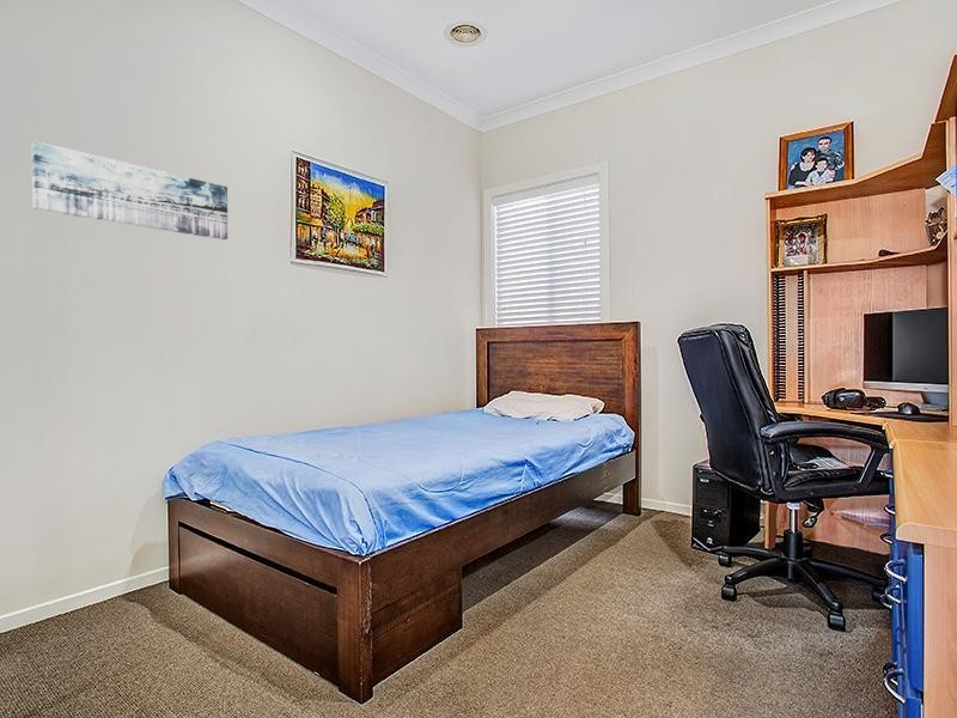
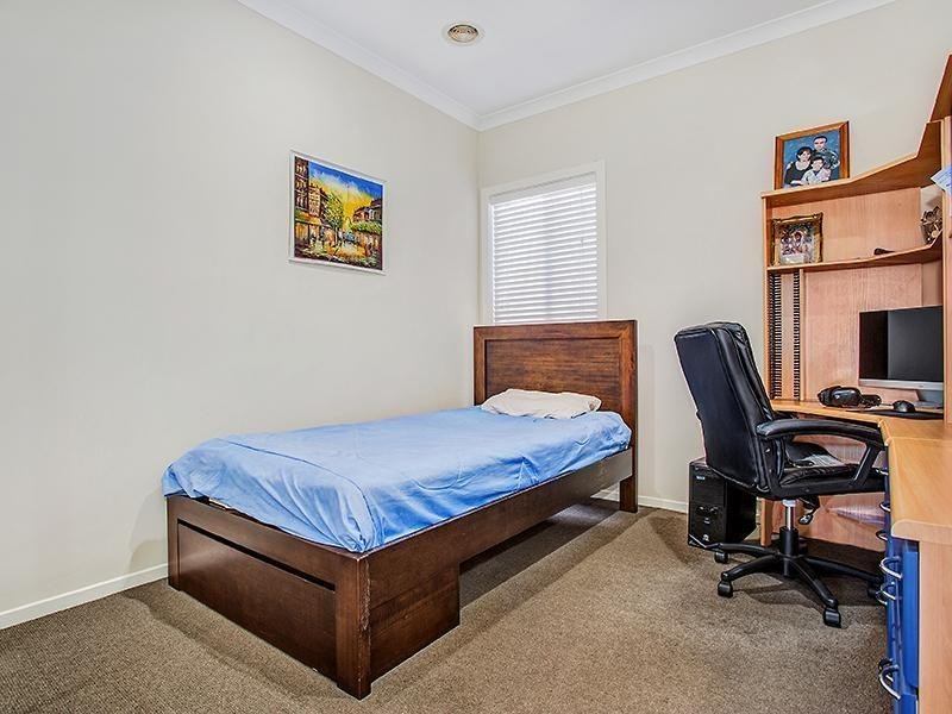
- wall art [31,140,228,241]
